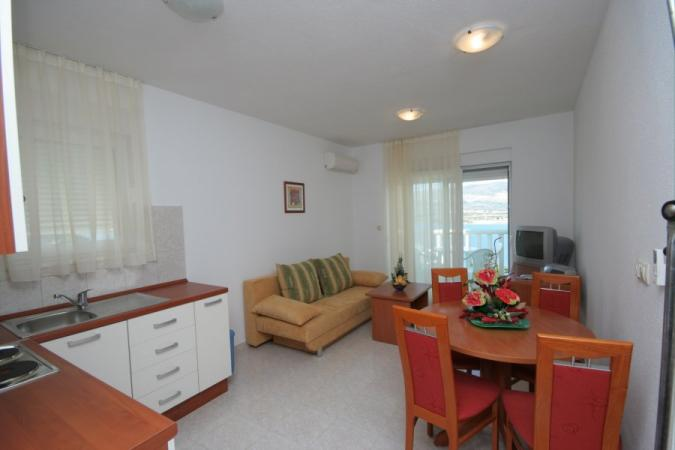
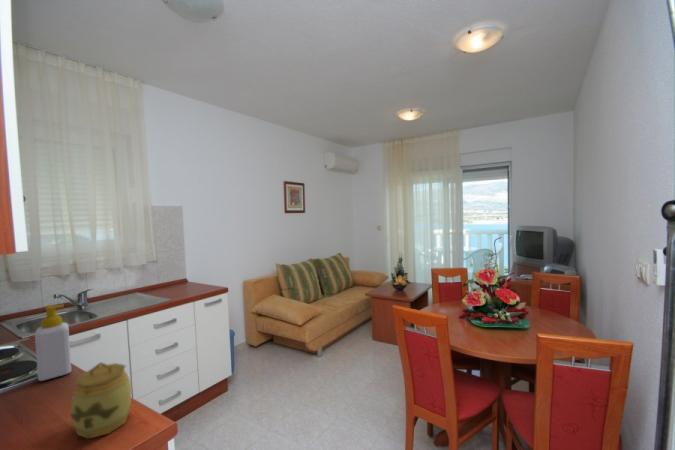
+ soap bottle [34,304,72,382]
+ jar [69,361,133,440]
